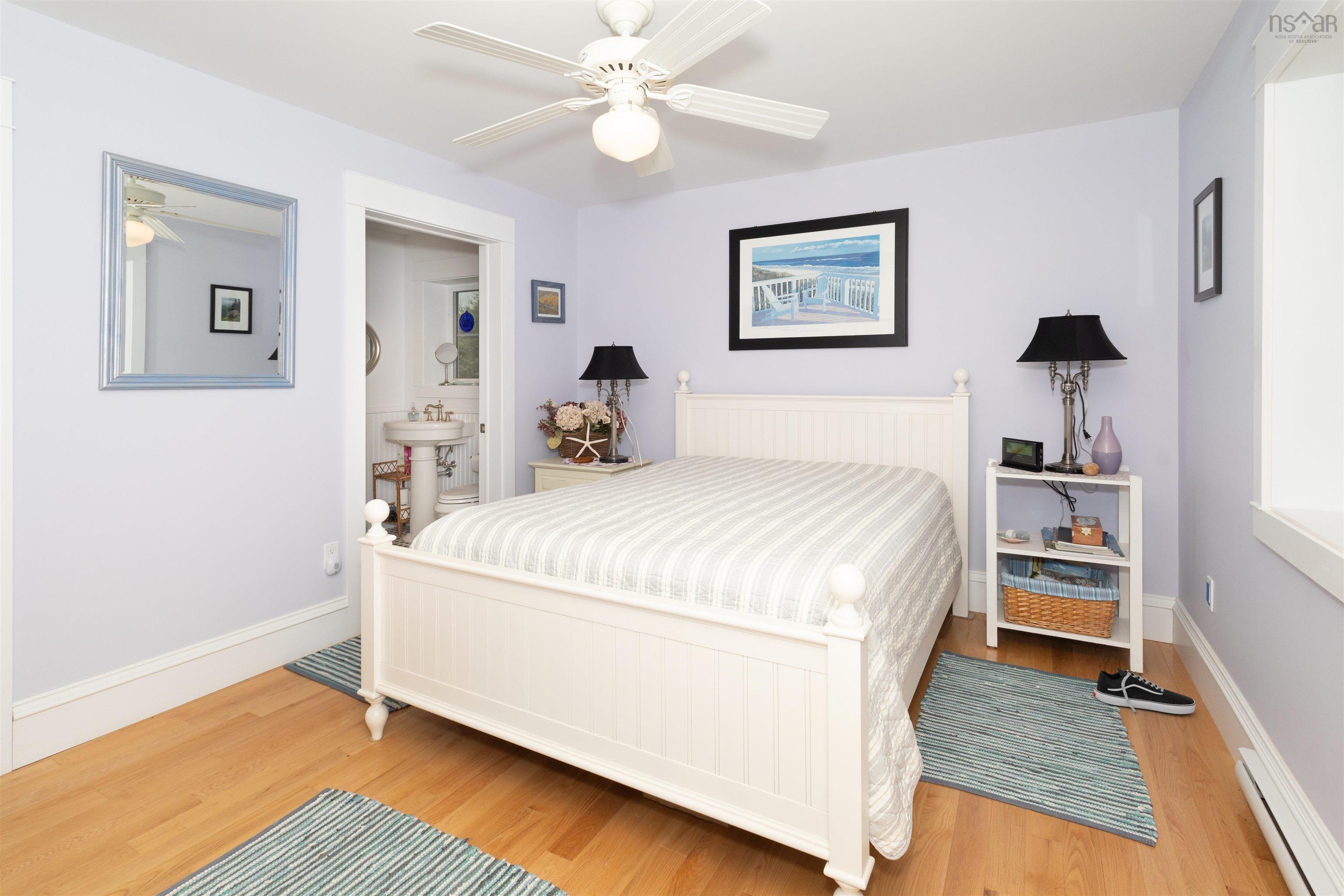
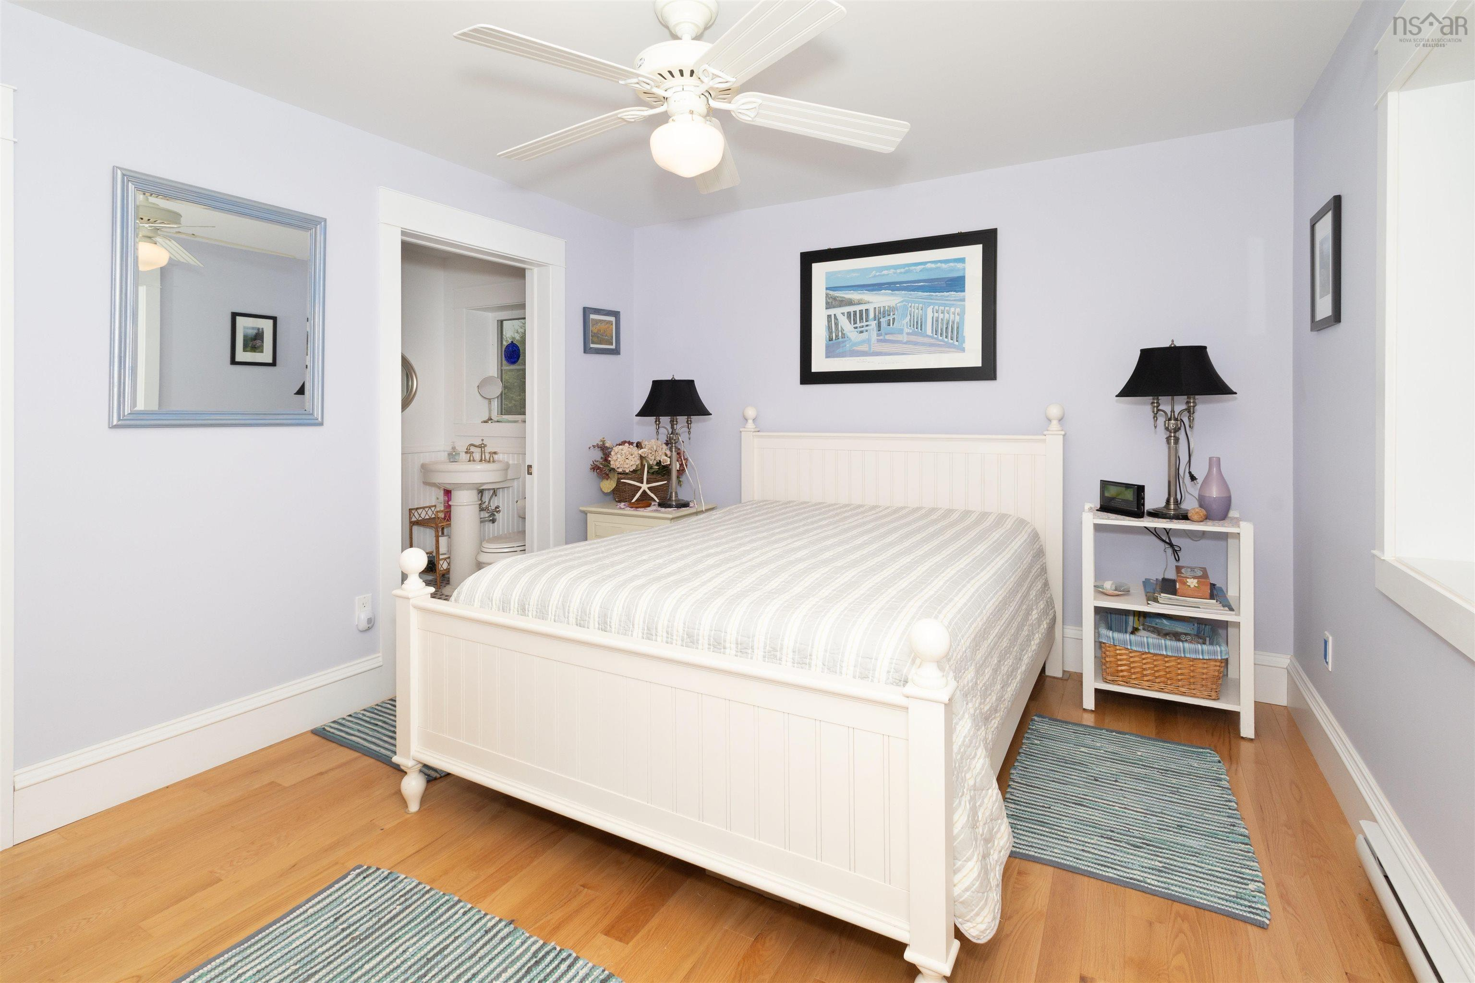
- shoe [1093,667,1196,714]
